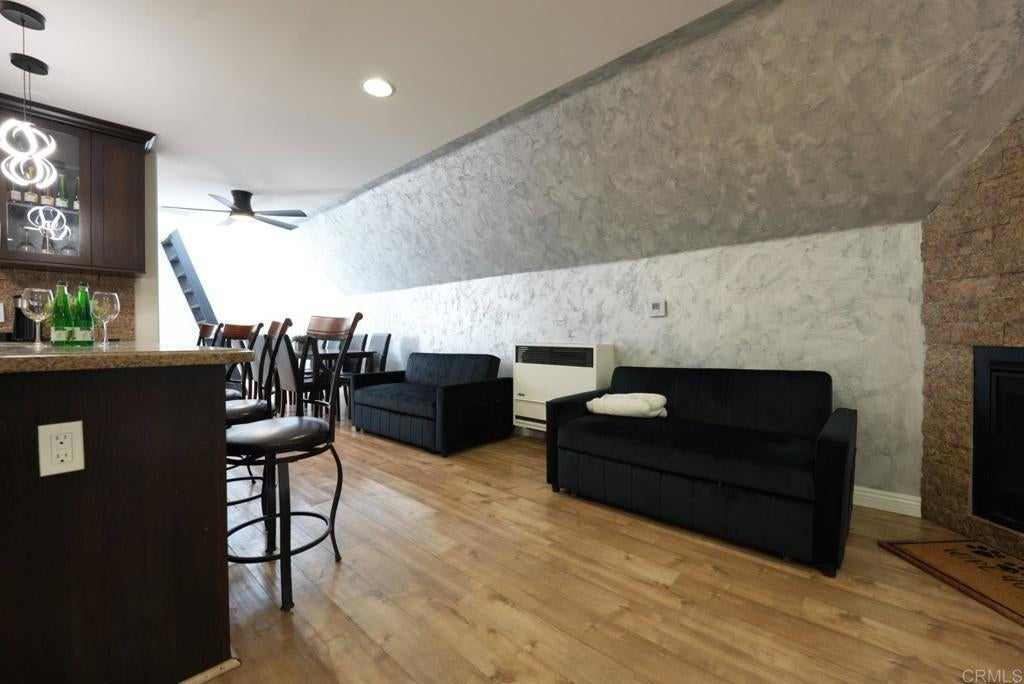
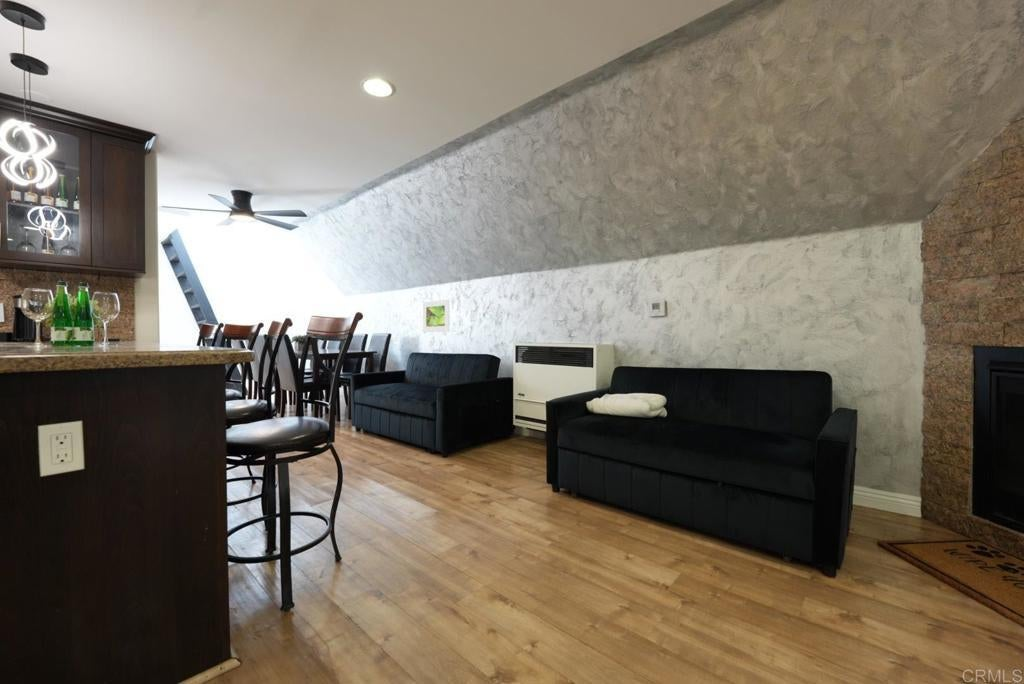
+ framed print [422,298,450,333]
